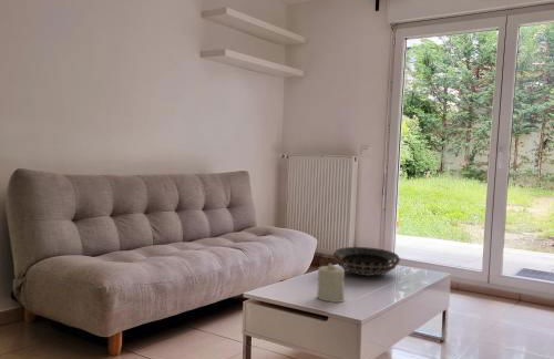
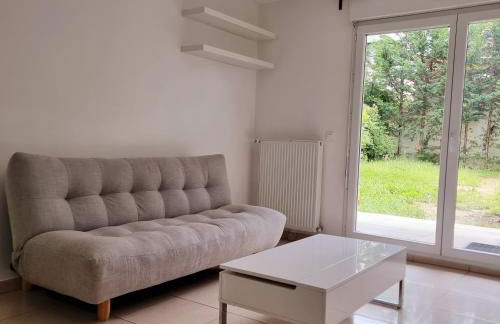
- candle [316,261,346,304]
- decorative bowl [332,246,401,276]
